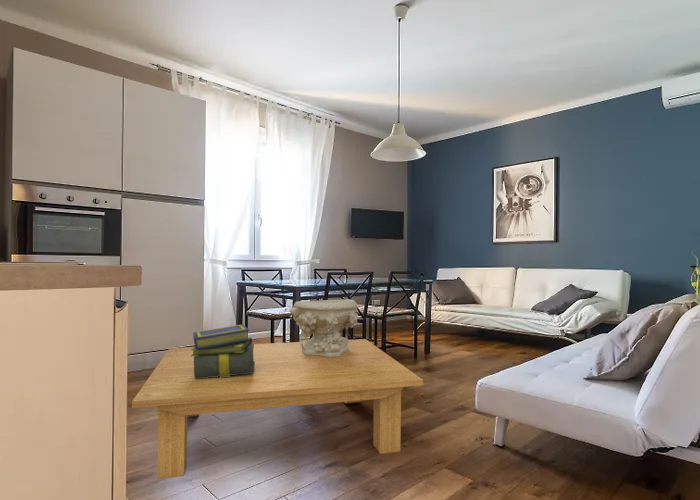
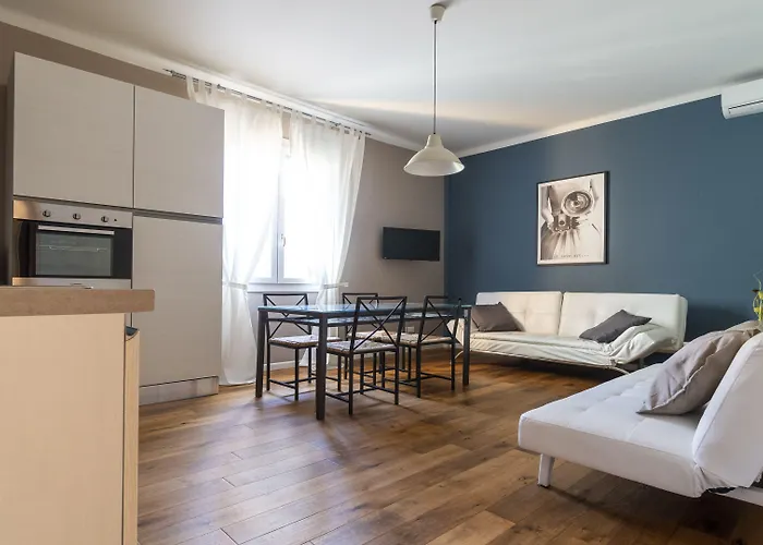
- stack of books [190,324,255,379]
- decorative bowl [289,298,359,357]
- coffee table [131,338,424,480]
